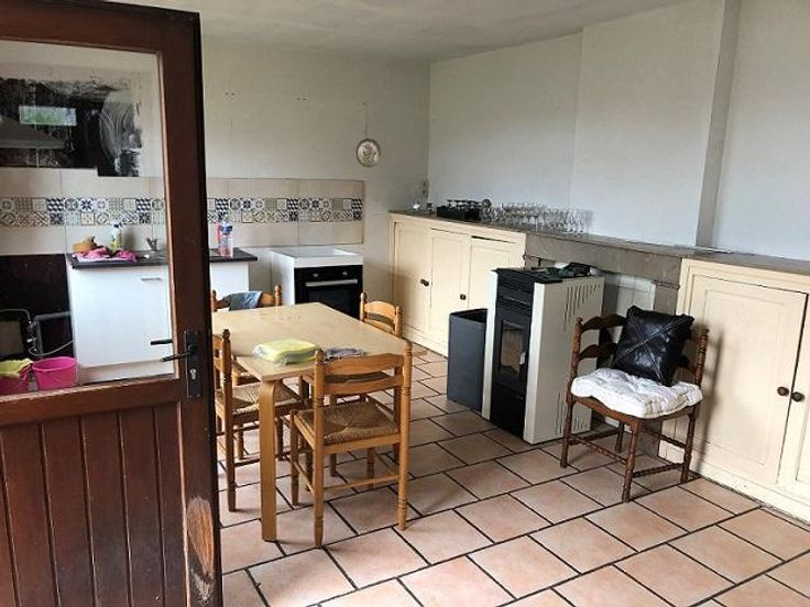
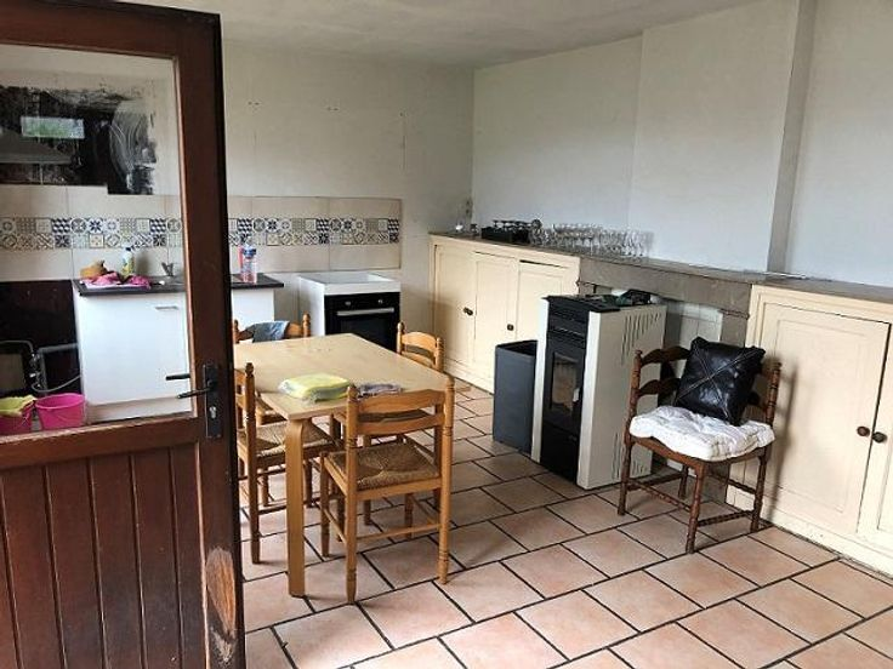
- decorative plate [354,137,382,168]
